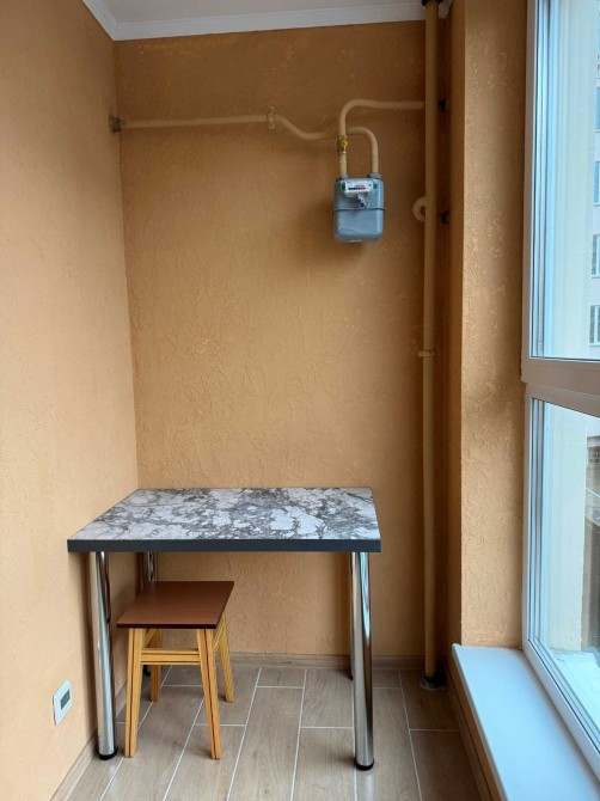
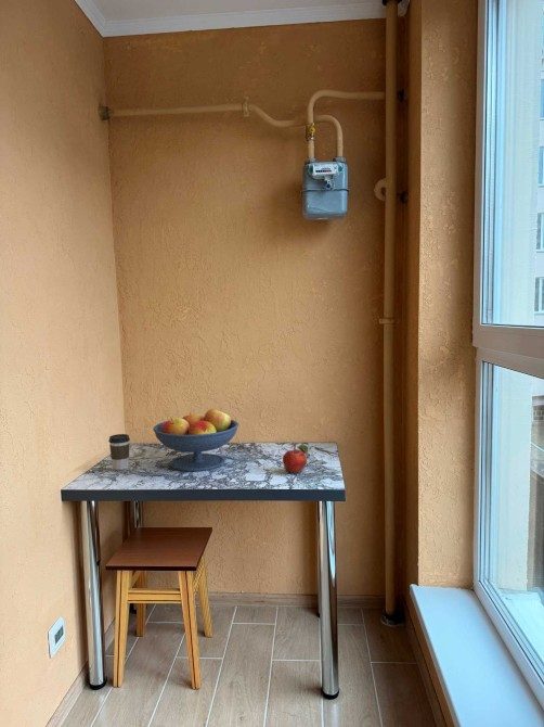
+ fruit bowl [153,407,239,472]
+ coffee cup [107,433,131,471]
+ fruit [282,444,310,474]
